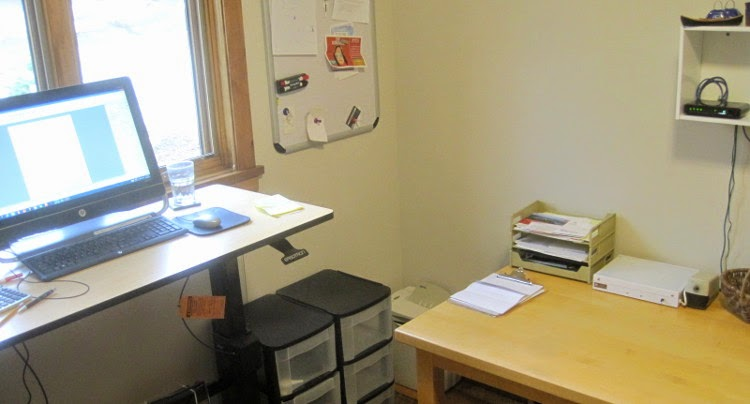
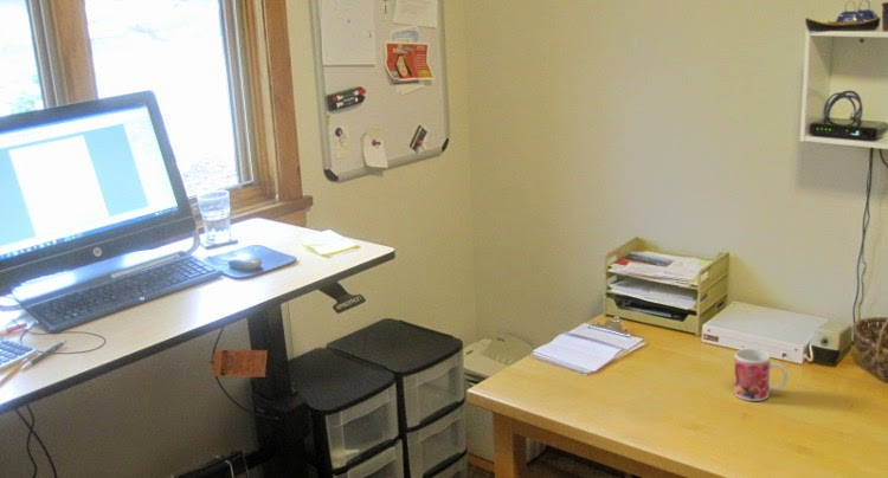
+ mug [733,348,789,402]
